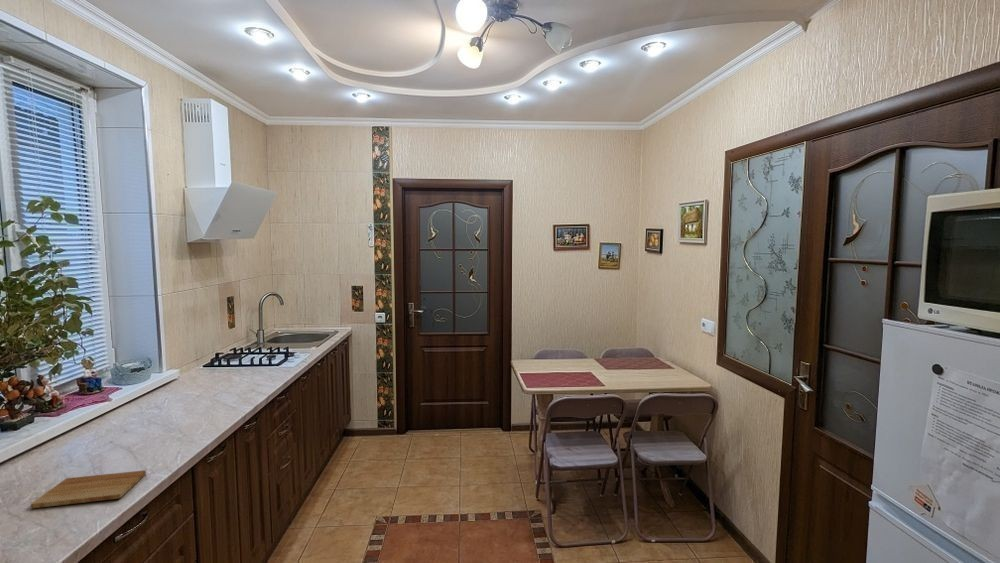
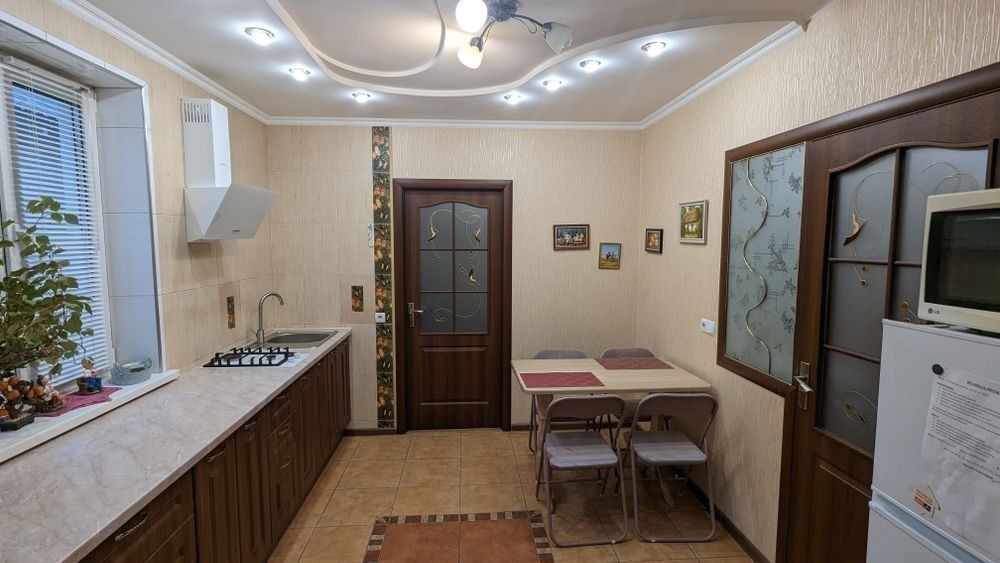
- cutting board [30,469,147,509]
